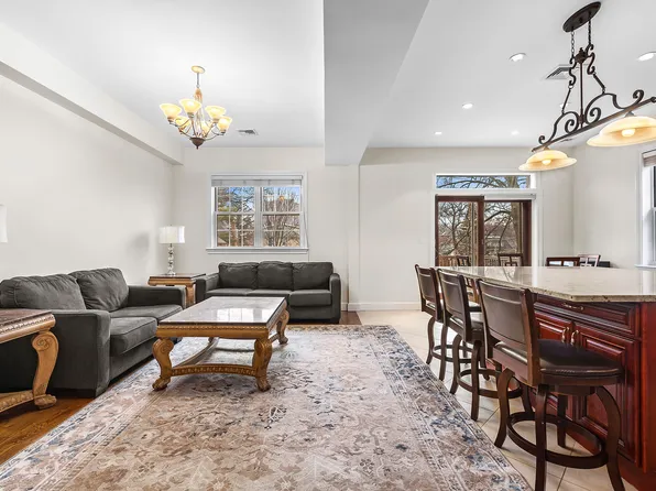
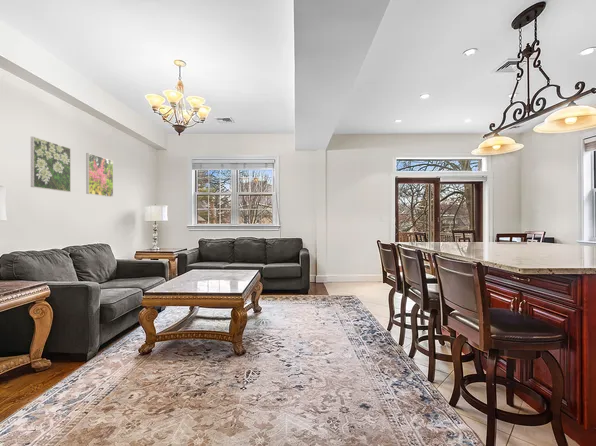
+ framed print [85,152,114,198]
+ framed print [30,136,72,193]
